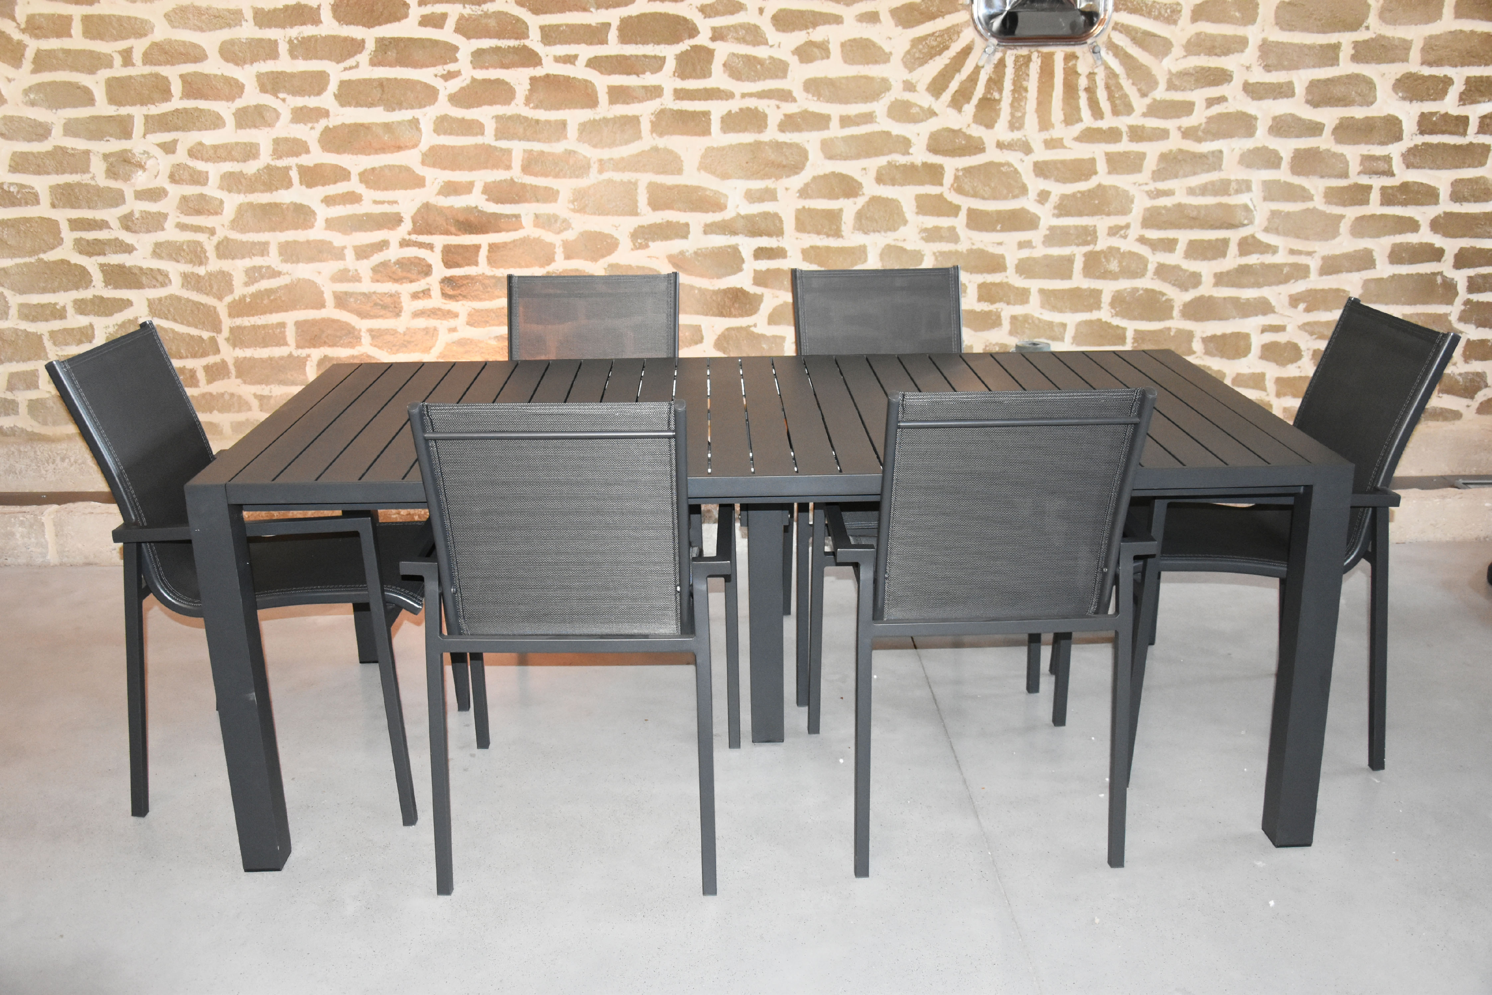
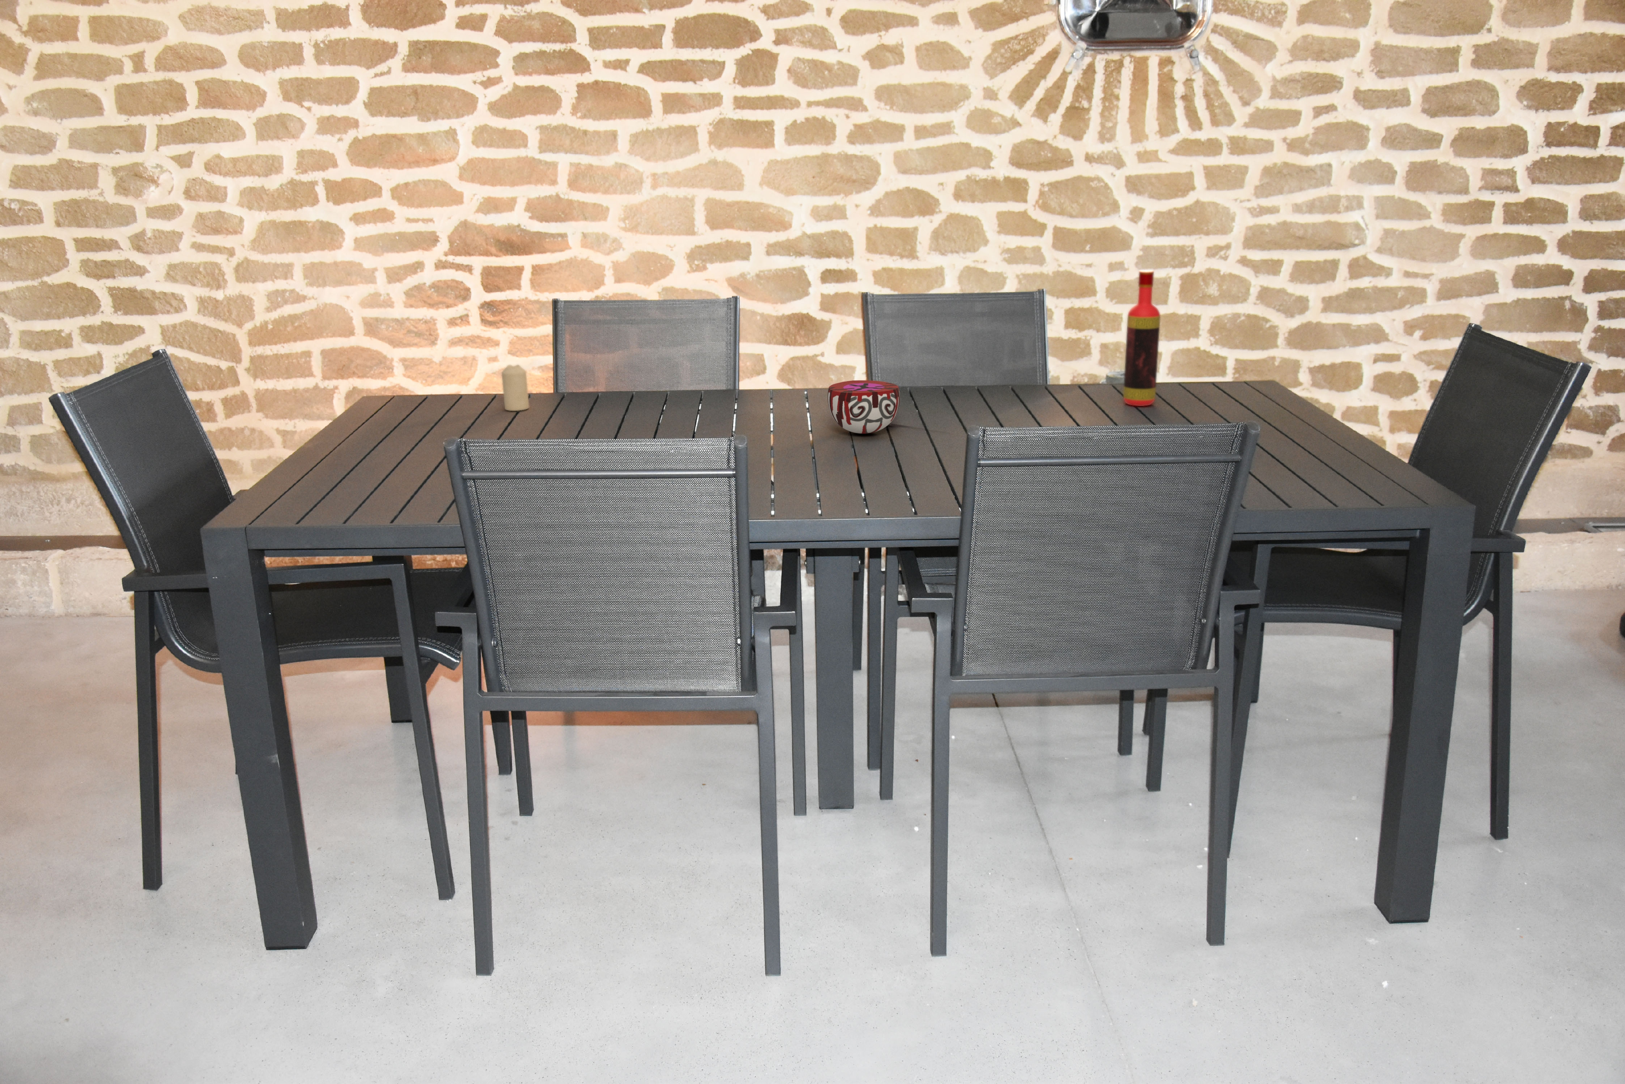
+ bottle [1123,270,1160,406]
+ decorative bowl [828,380,900,434]
+ candle [501,364,530,411]
